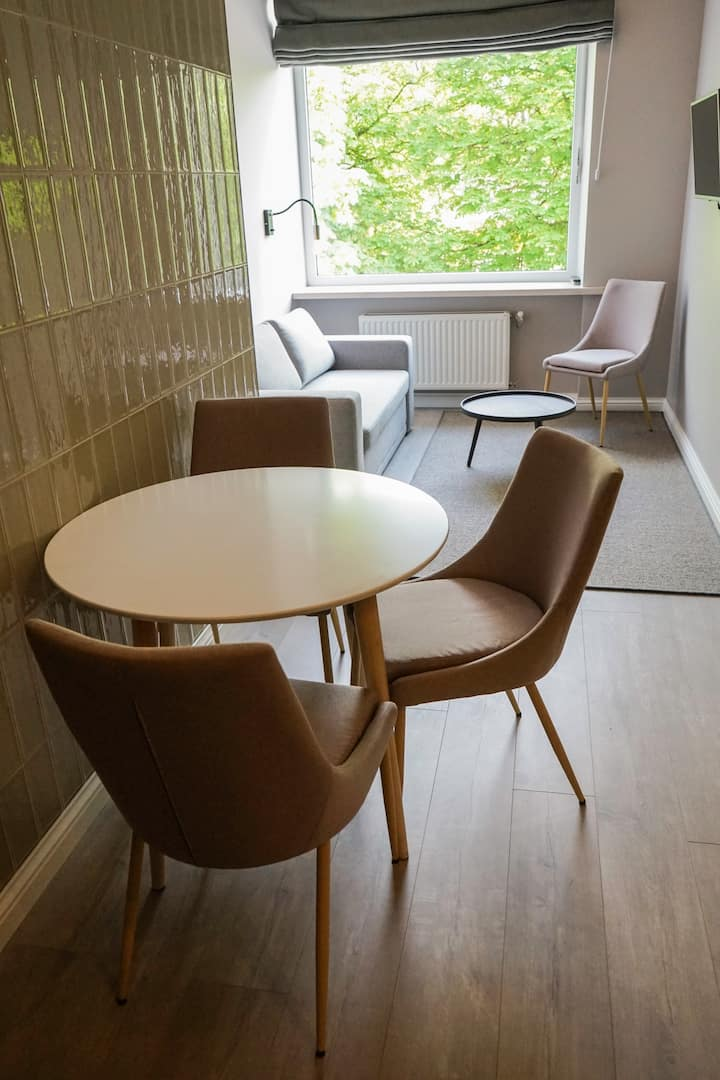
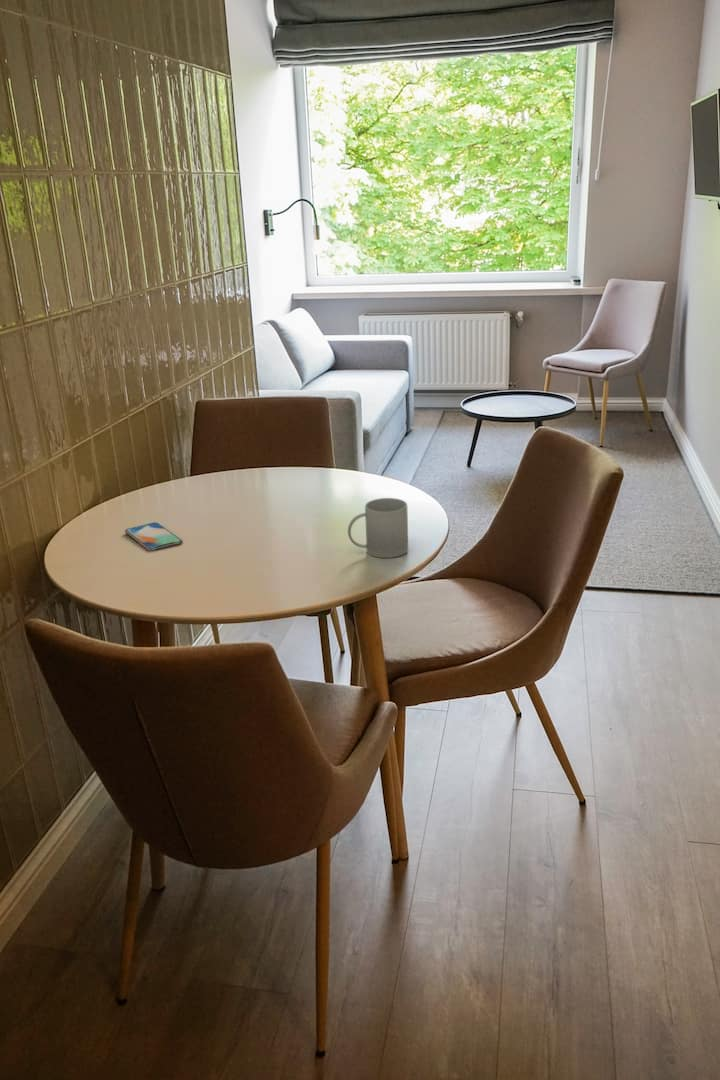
+ mug [347,497,409,559]
+ smartphone [124,522,184,552]
